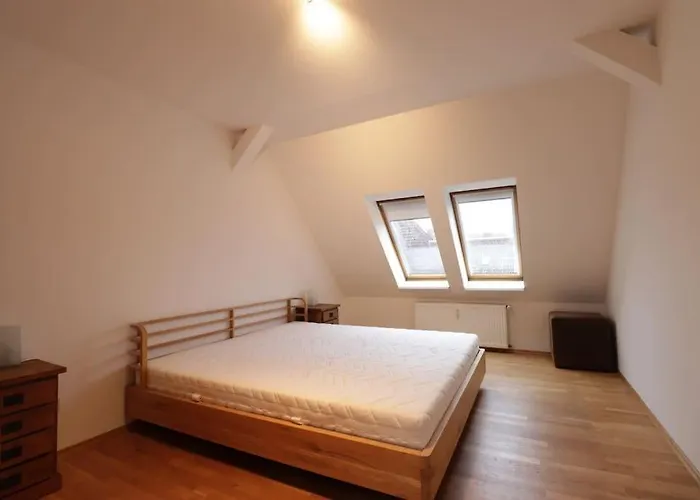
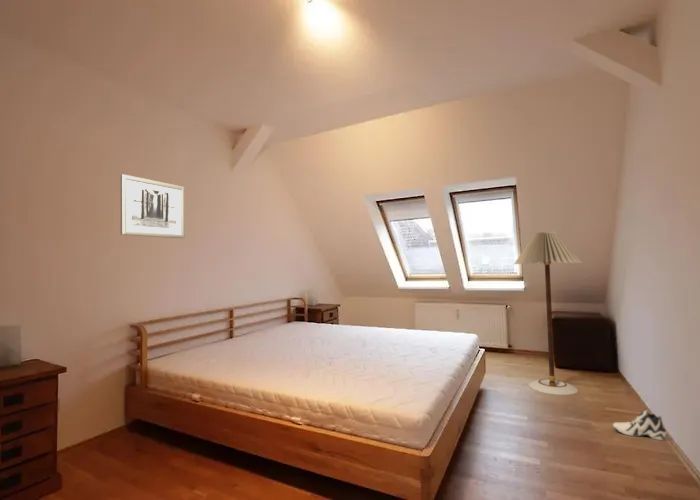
+ floor lamp [513,231,584,396]
+ sneaker [612,407,668,441]
+ wall art [120,173,186,239]
